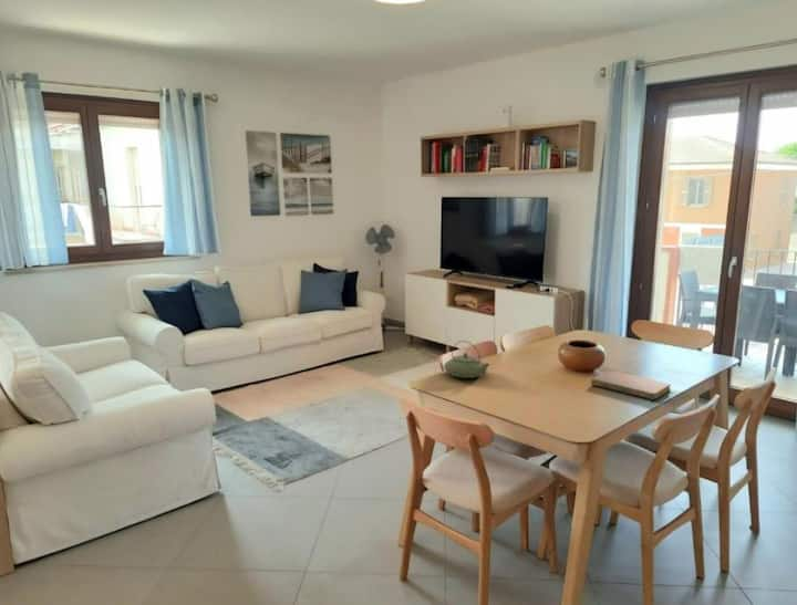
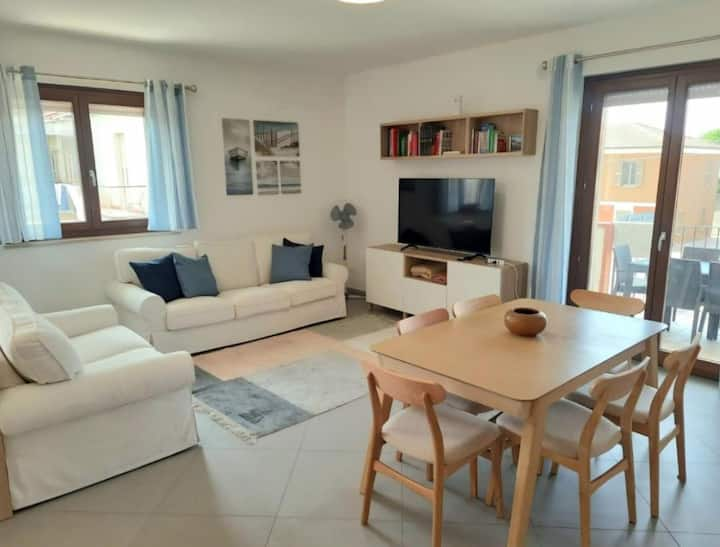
- notebook [590,371,672,401]
- teapot [443,340,490,379]
